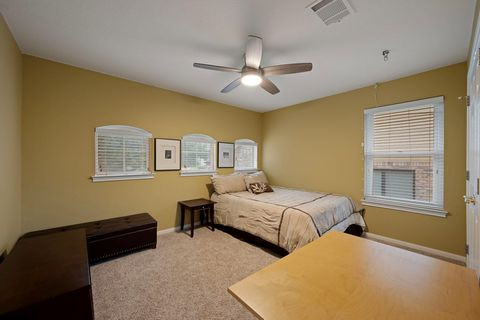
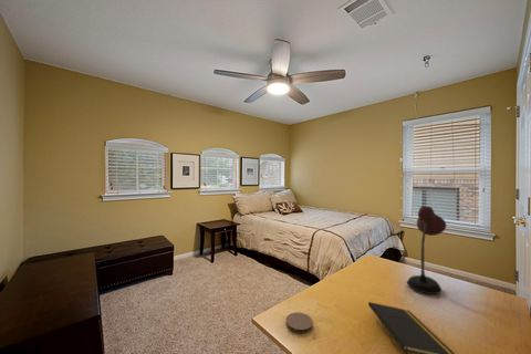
+ notepad [367,301,456,354]
+ desk lamp [406,205,447,295]
+ coaster [285,311,314,334]
